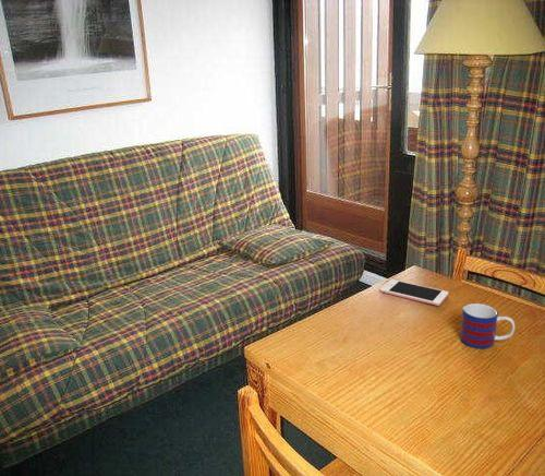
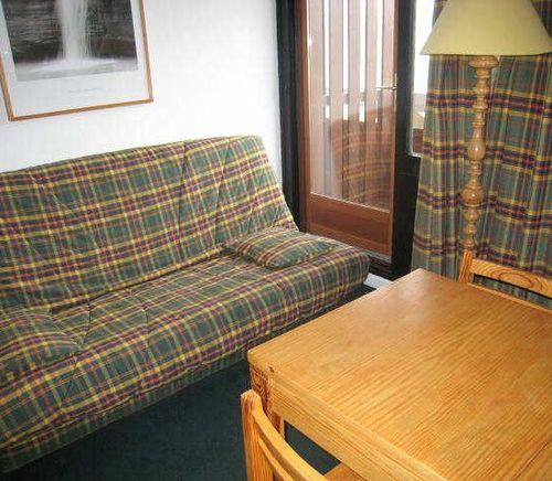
- cell phone [378,278,449,307]
- mug [459,302,516,349]
